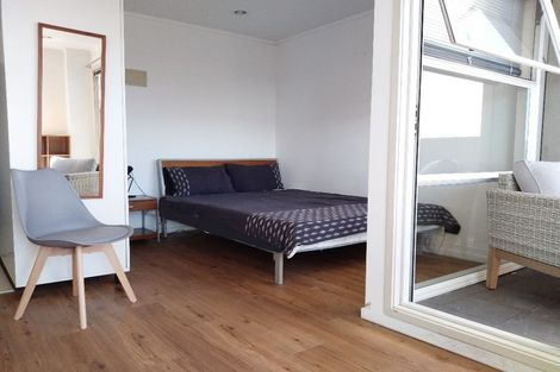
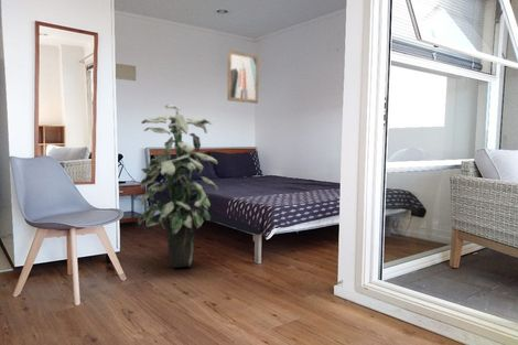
+ wall art [226,48,260,105]
+ indoor plant [137,104,219,268]
